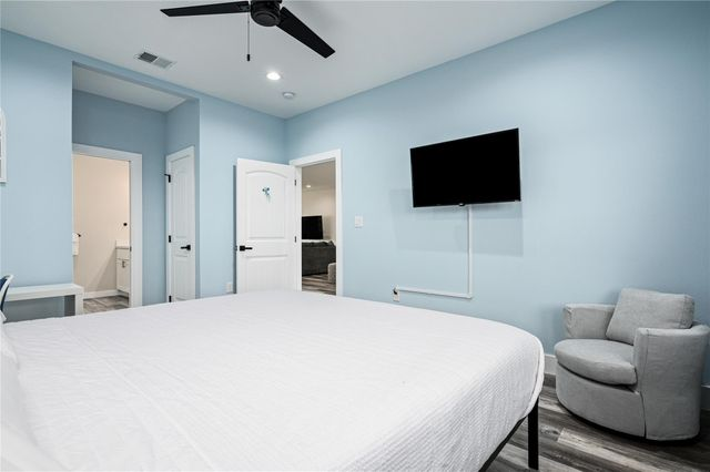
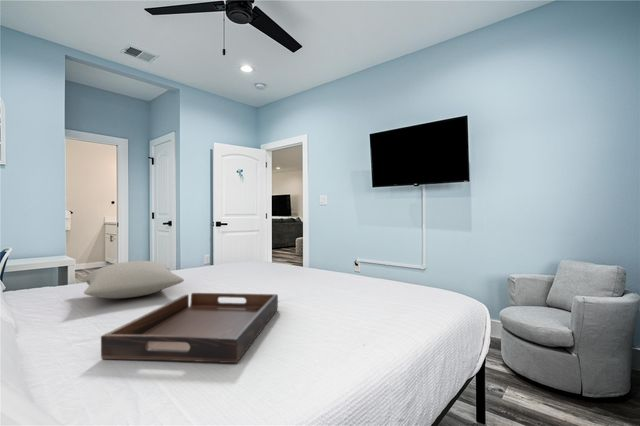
+ pillow [83,260,185,299]
+ serving tray [100,292,279,364]
